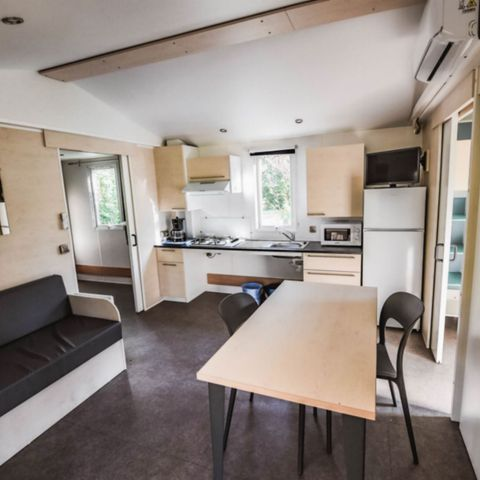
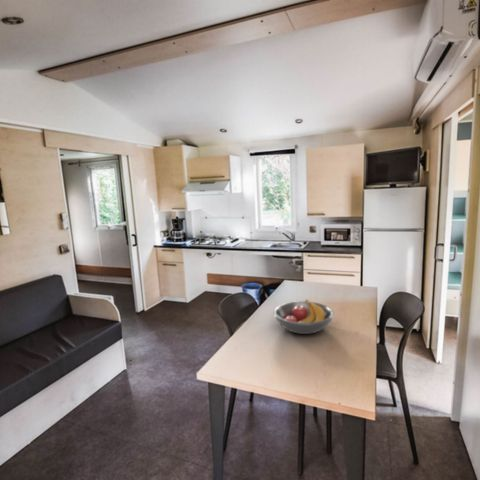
+ fruit bowl [272,298,335,335]
